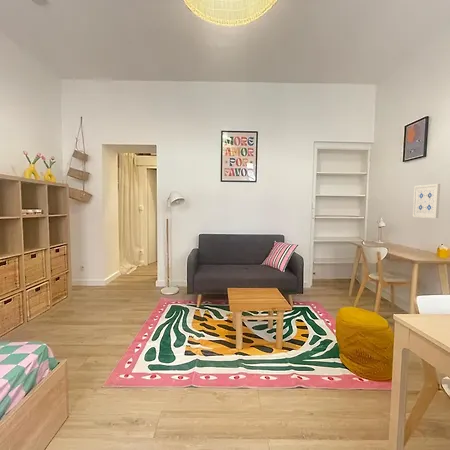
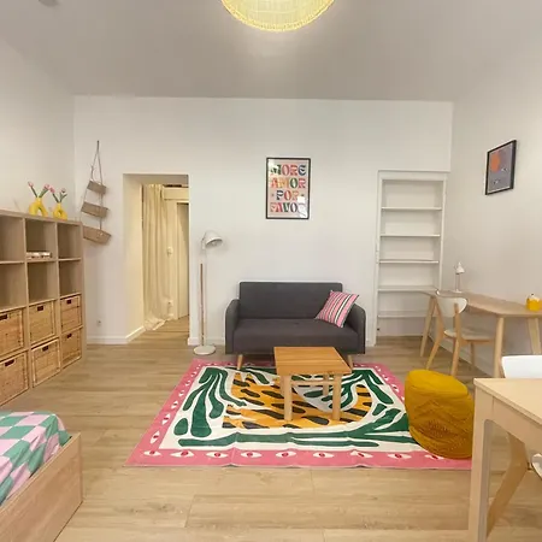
- wall art [412,183,441,219]
